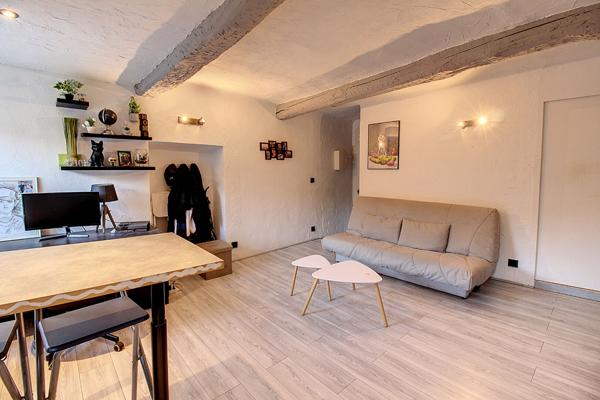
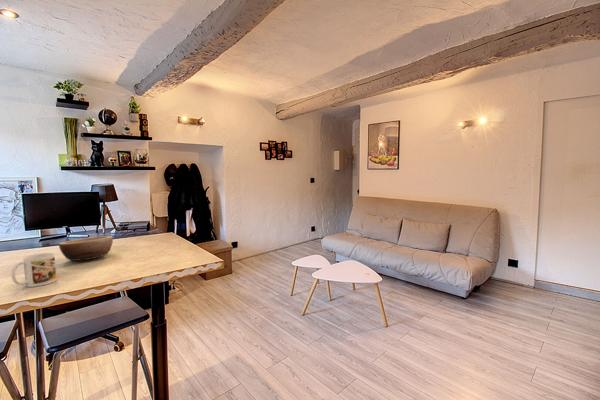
+ bowl [58,235,114,262]
+ mug [11,252,57,288]
